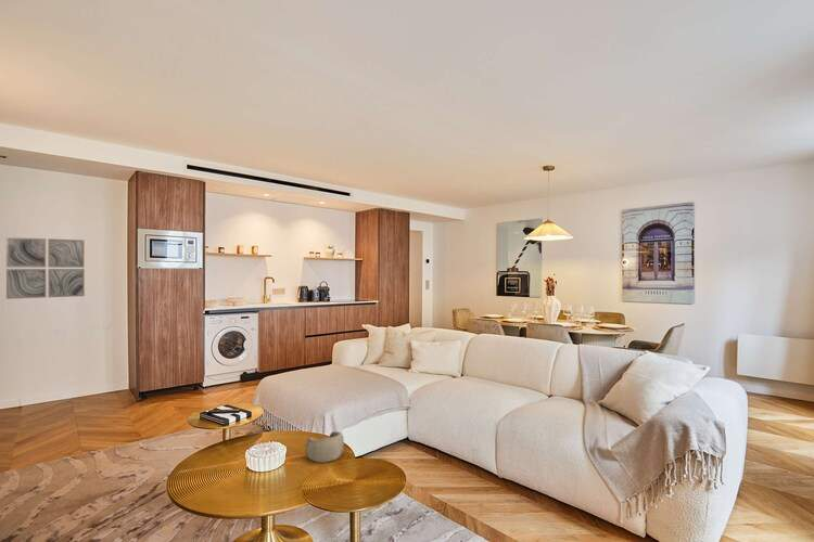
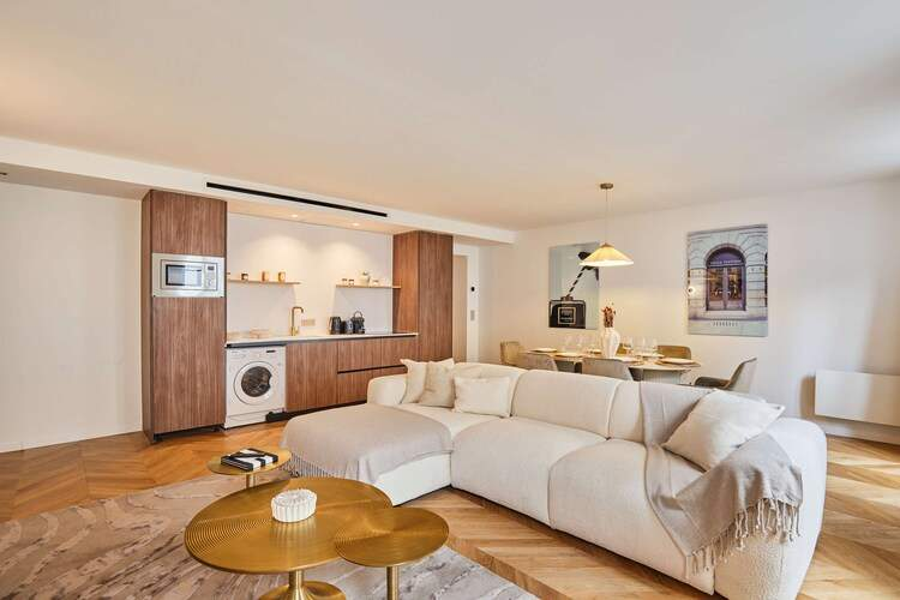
- decorative bowl [305,430,345,464]
- wall art [5,236,86,300]
